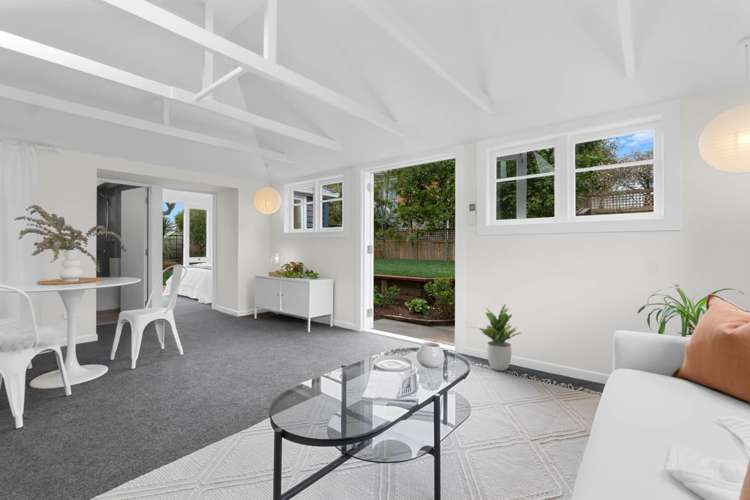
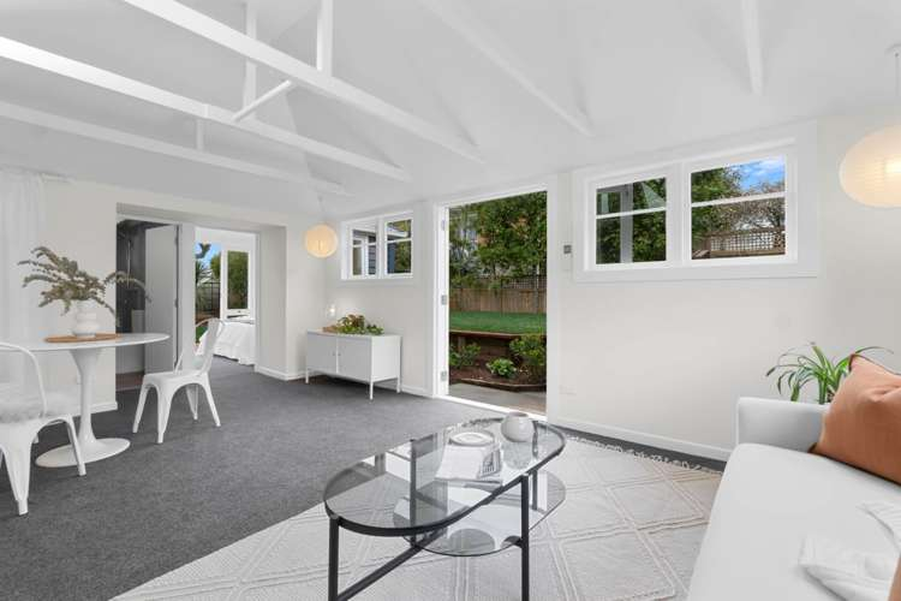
- potted plant [479,303,523,372]
